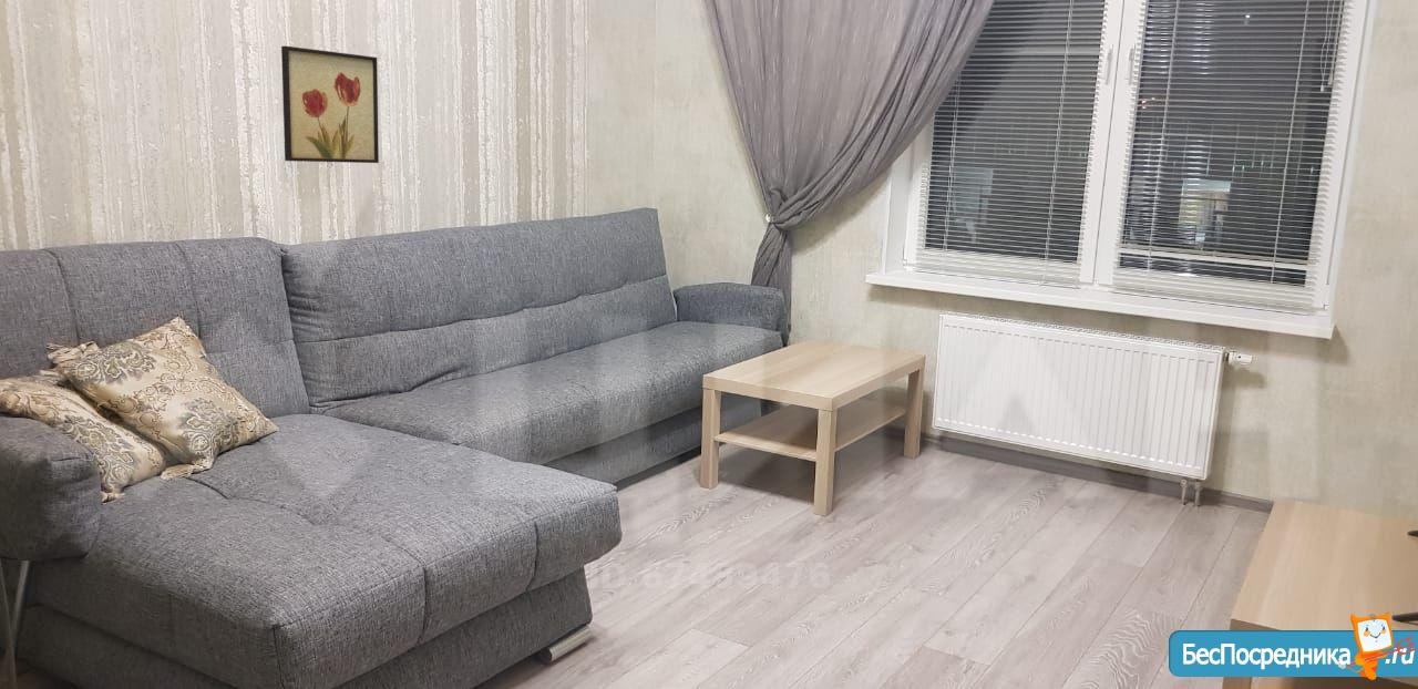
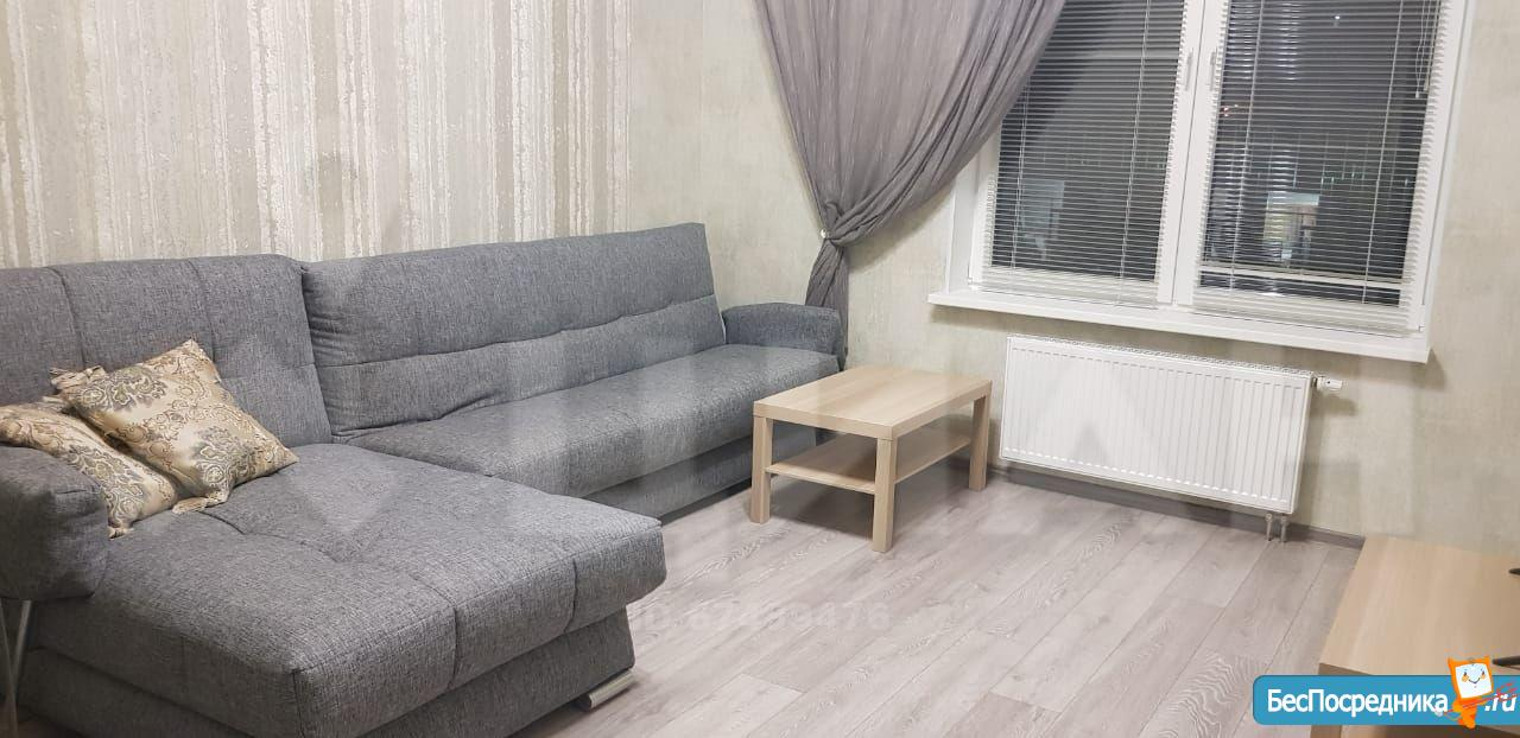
- wall art [280,45,380,164]
